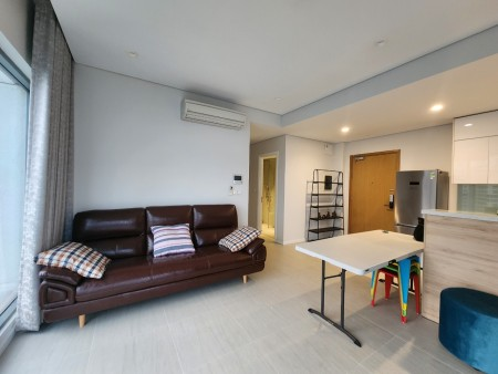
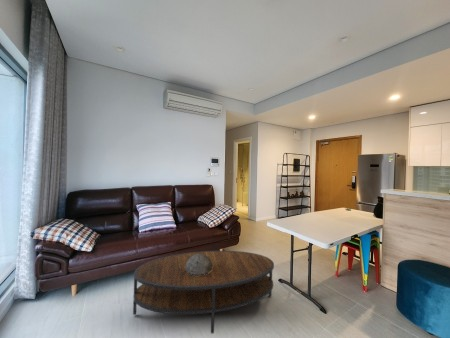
+ coffee table [132,250,275,335]
+ decorative bowl [185,254,213,276]
